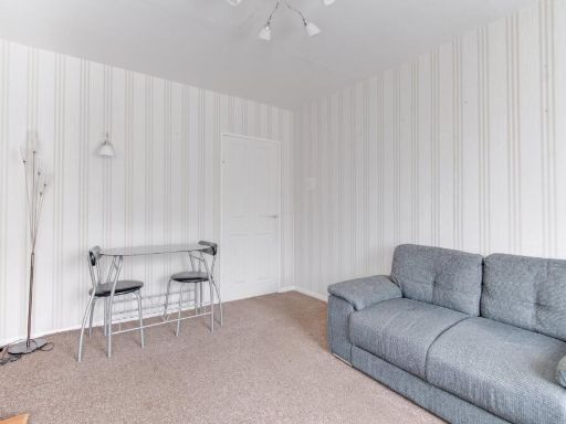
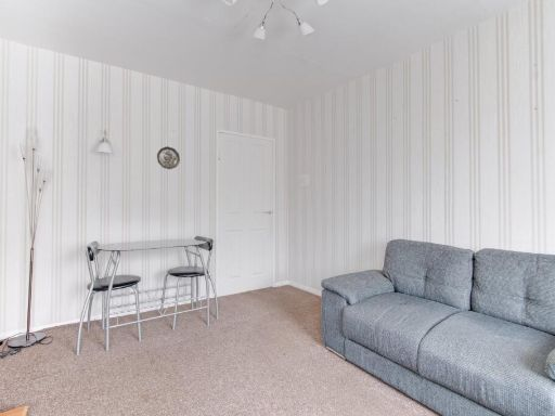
+ decorative plate [156,145,181,170]
